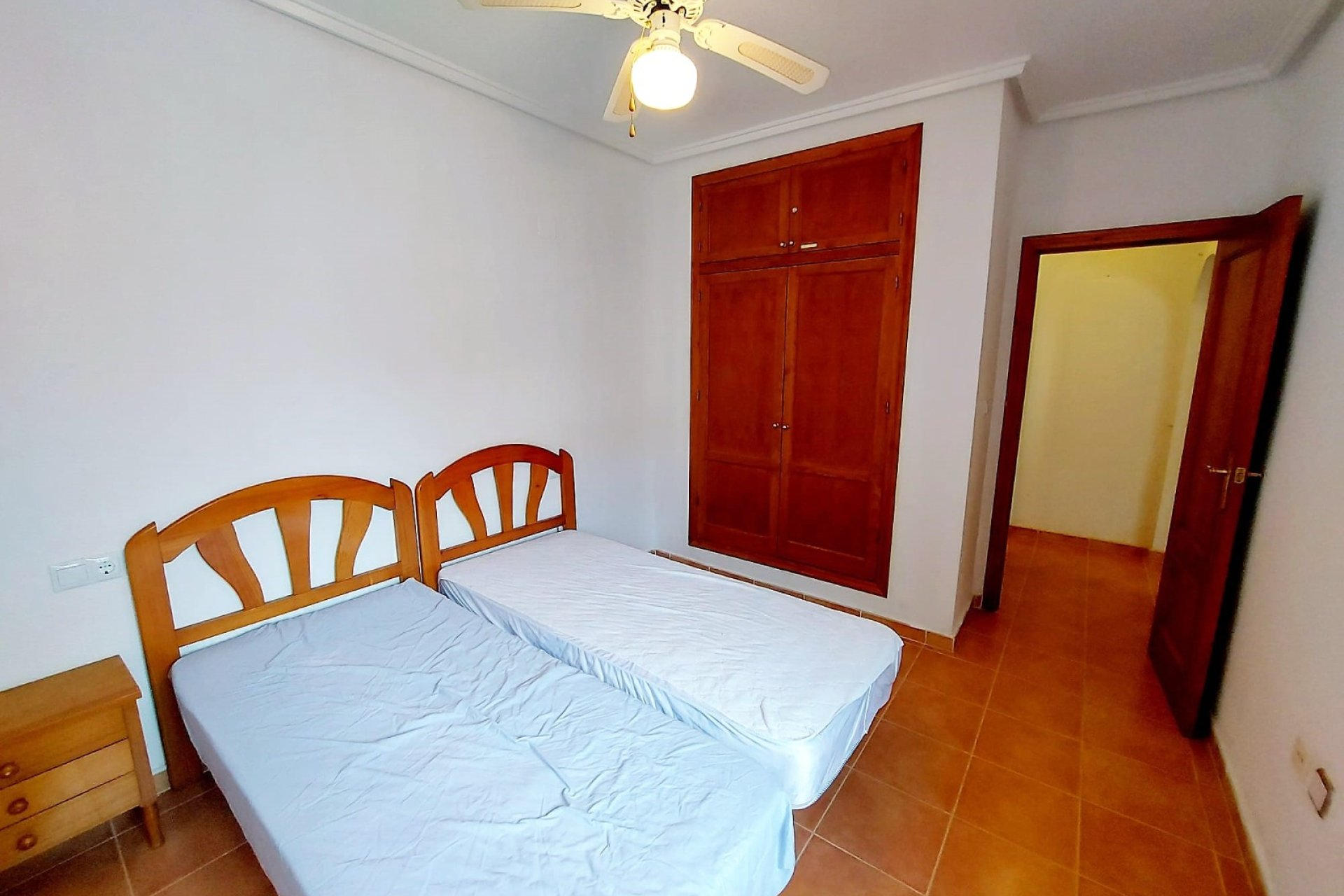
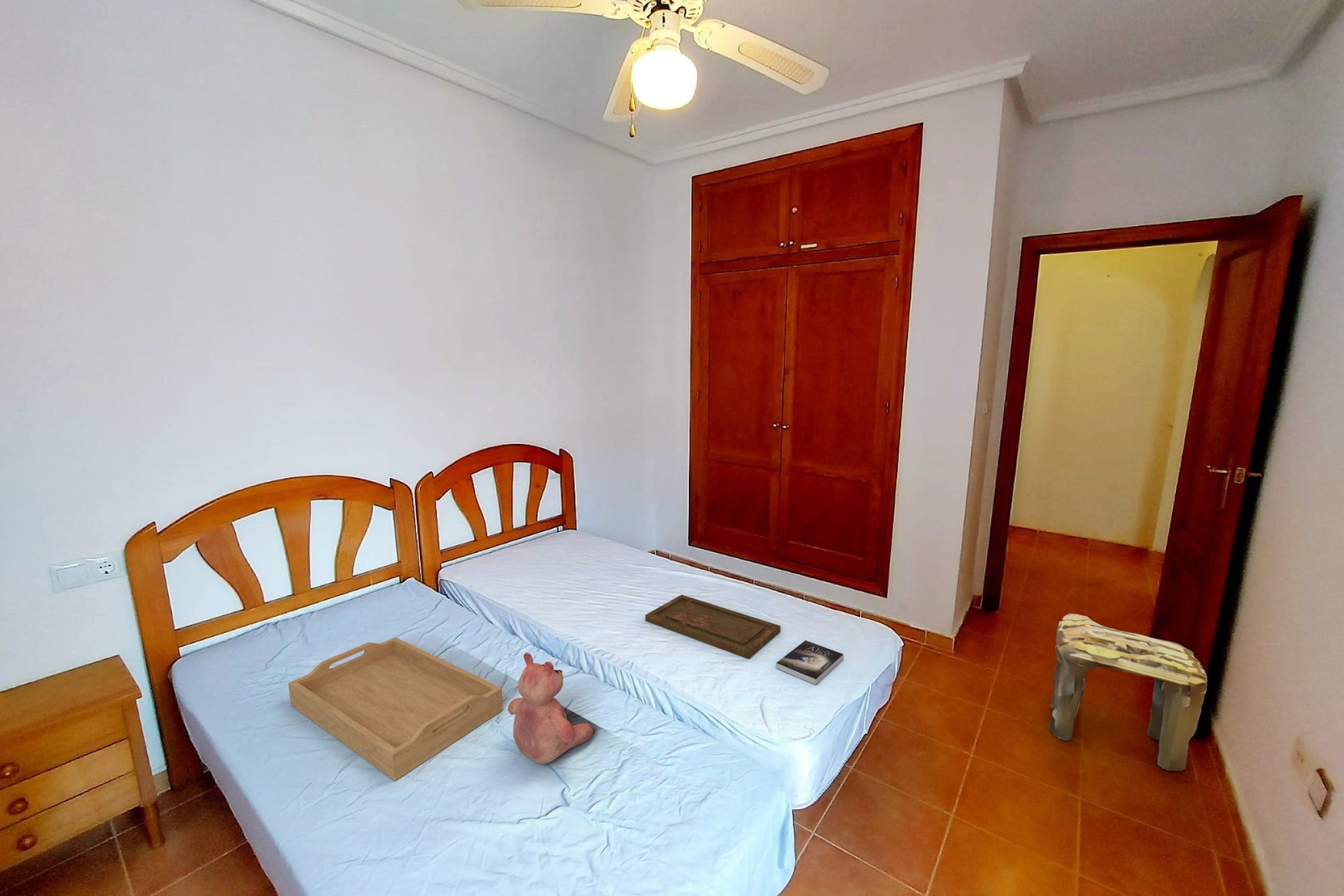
+ tray [645,594,781,659]
+ serving tray [288,636,503,782]
+ teddy bear [507,652,594,765]
+ stool [1048,612,1208,772]
+ book [776,640,844,685]
